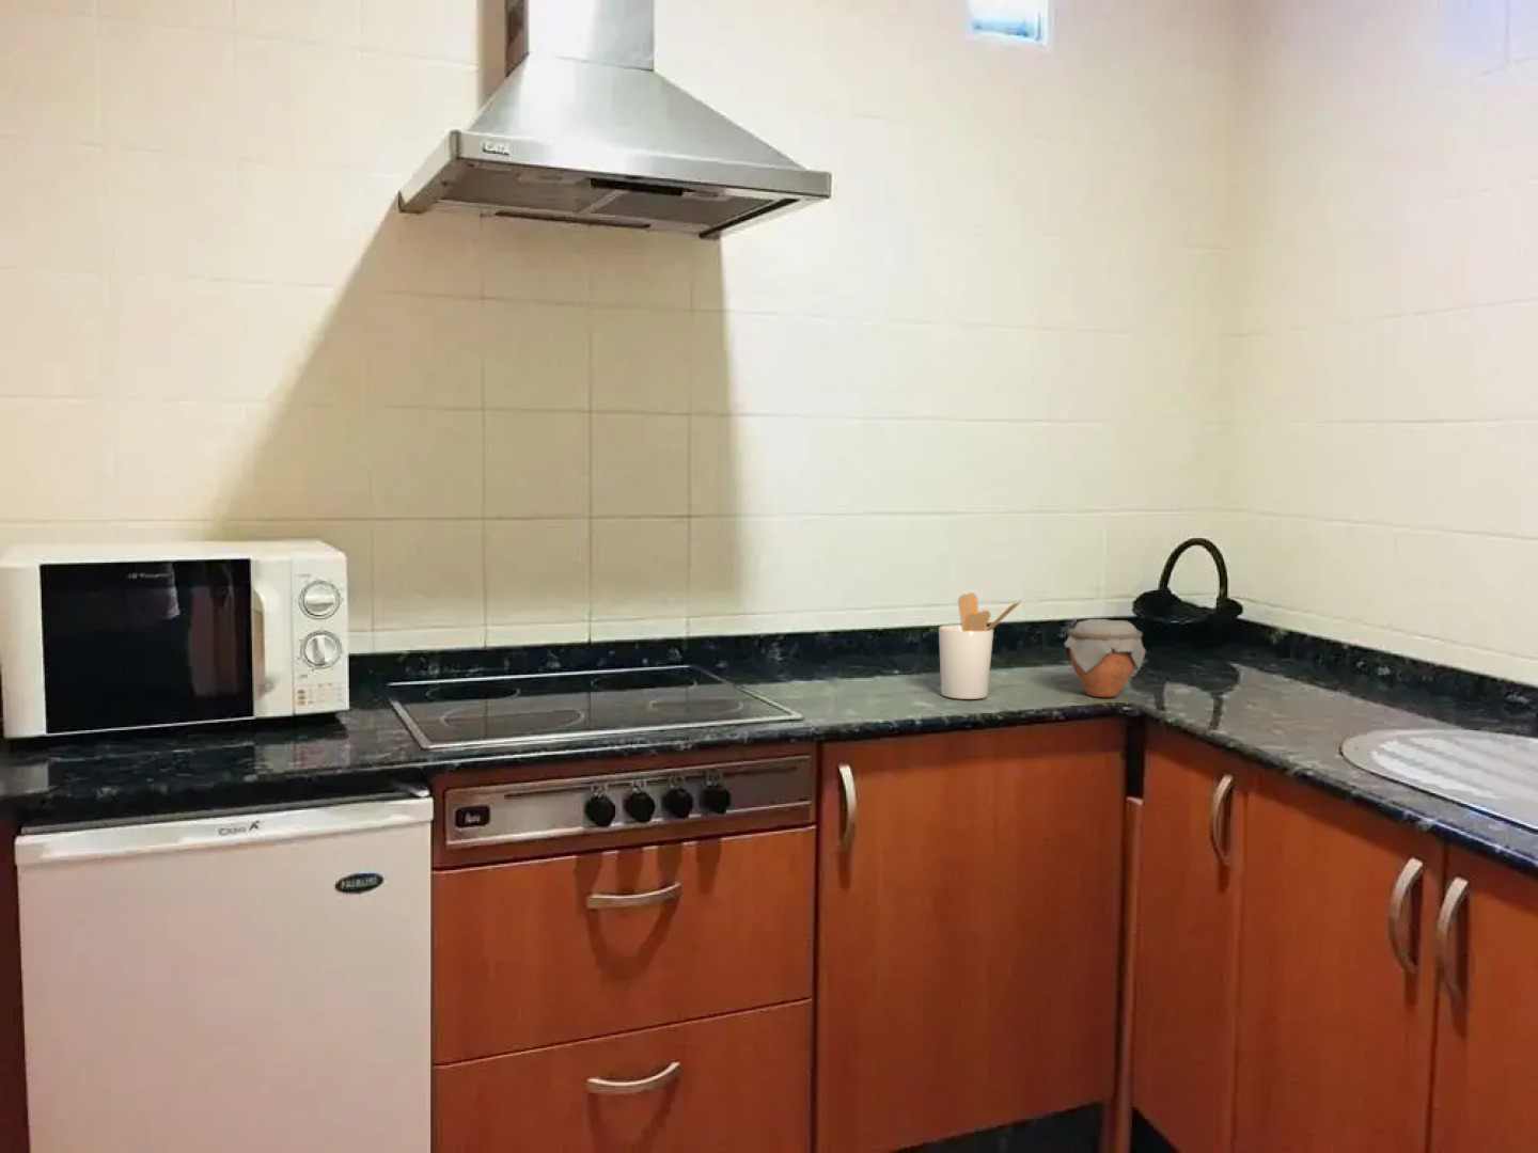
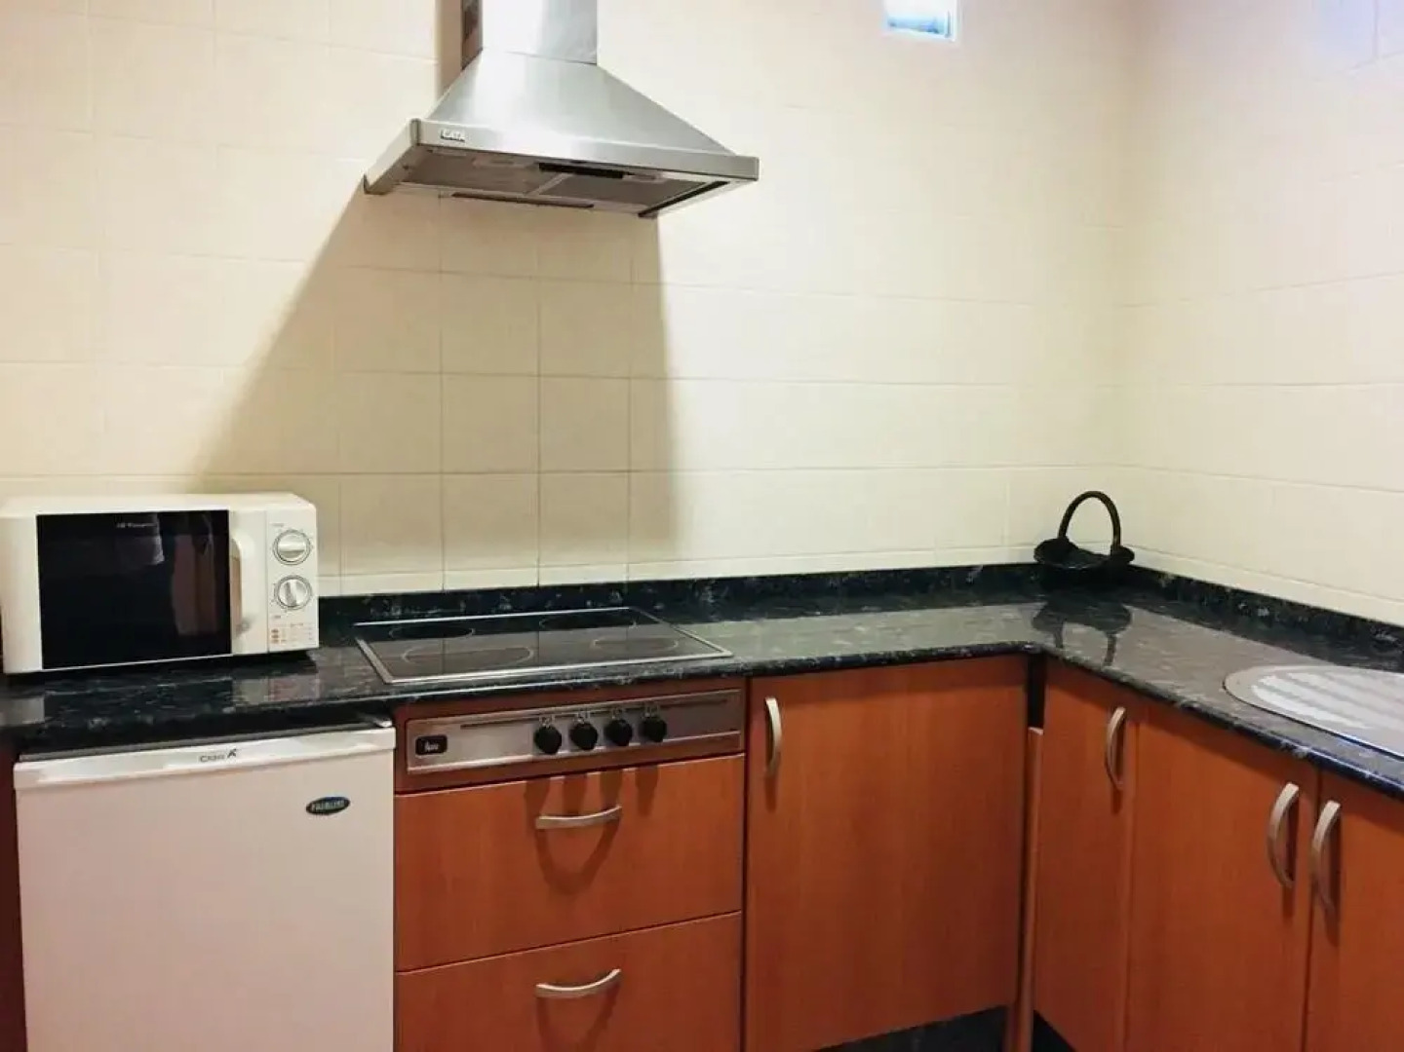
- jar [1063,618,1147,698]
- utensil holder [937,591,1022,700]
